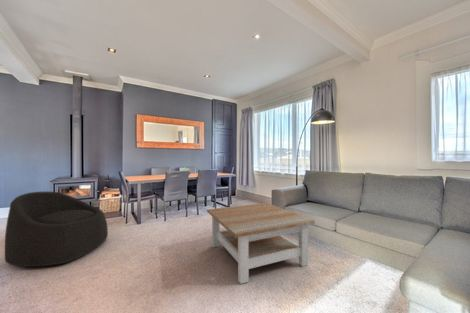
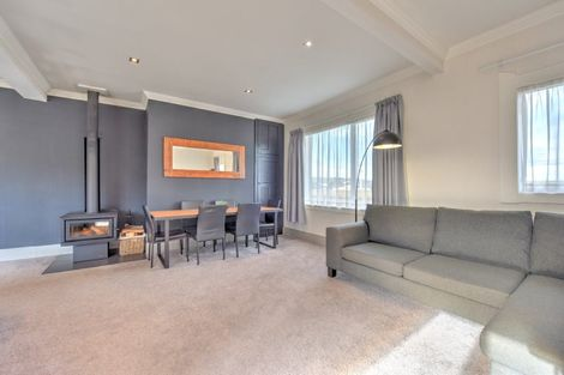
- coffee table [206,202,316,285]
- armchair [4,191,109,268]
